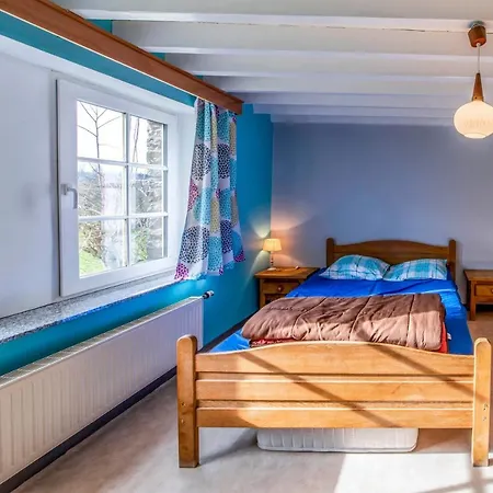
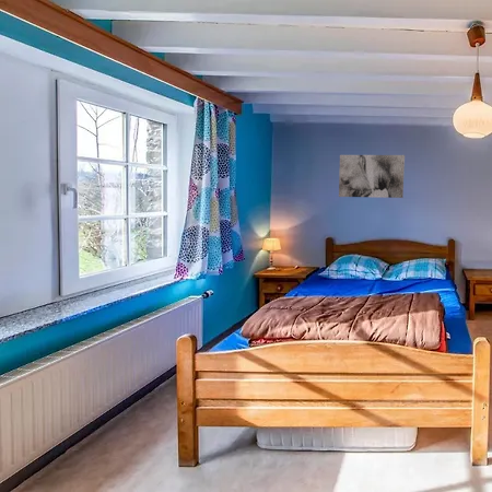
+ wall art [338,154,406,199]
